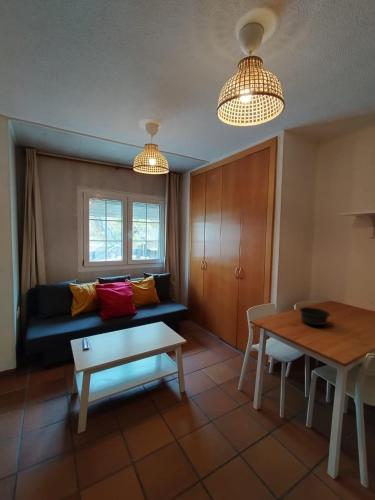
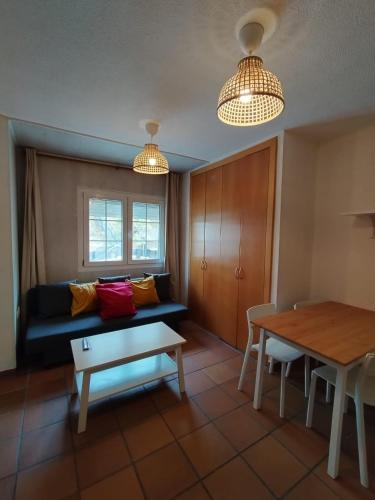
- bowl [298,306,331,326]
